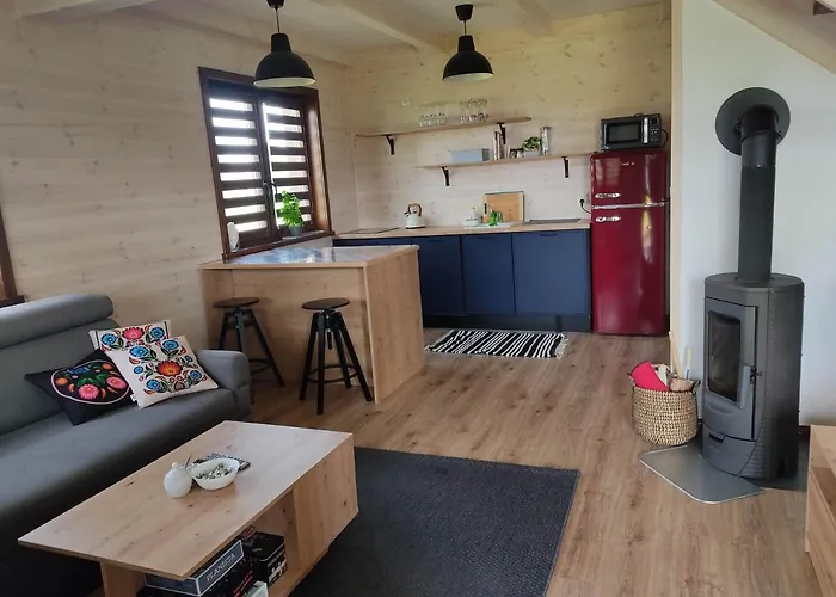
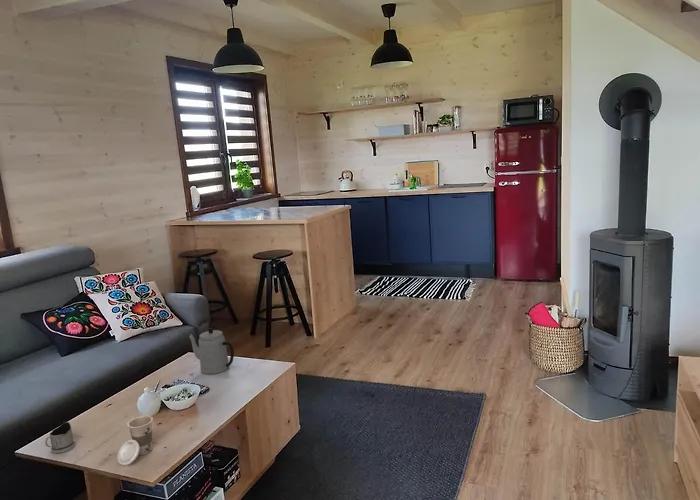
+ tea glass holder [44,421,76,454]
+ cup [116,415,154,466]
+ teapot [188,327,235,375]
